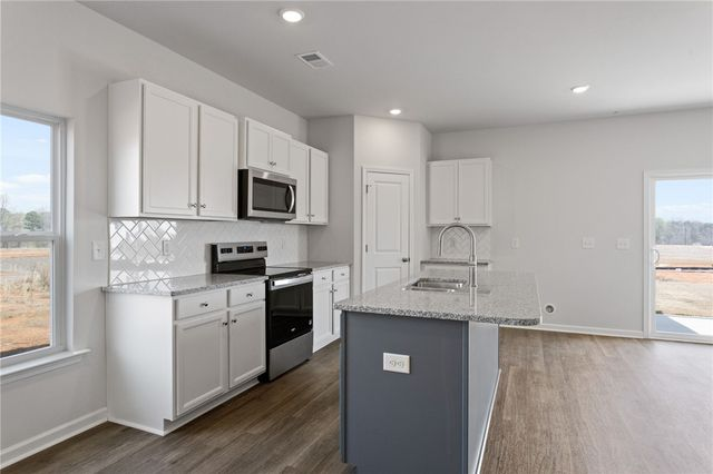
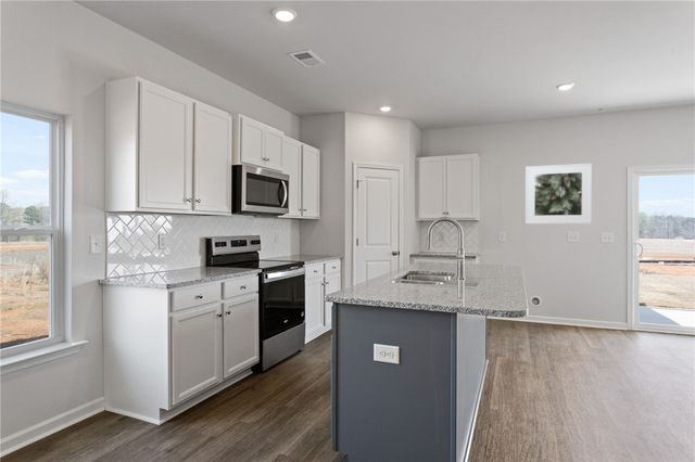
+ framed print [525,163,593,224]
